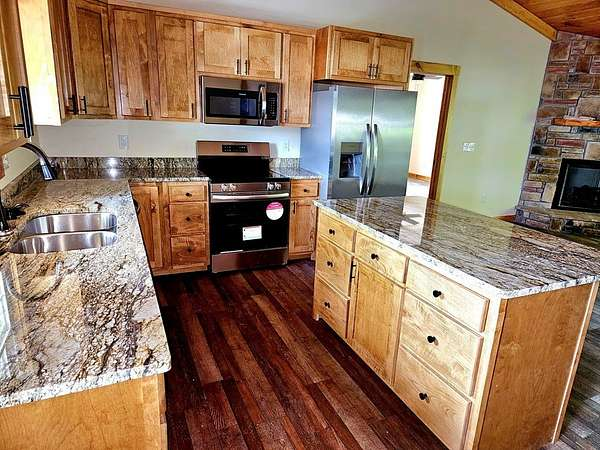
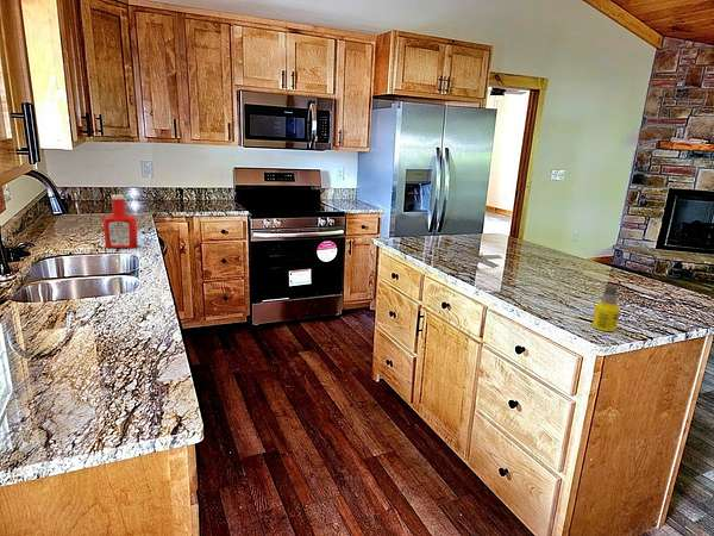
+ bottle [591,285,621,332]
+ soap bottle [102,194,139,249]
